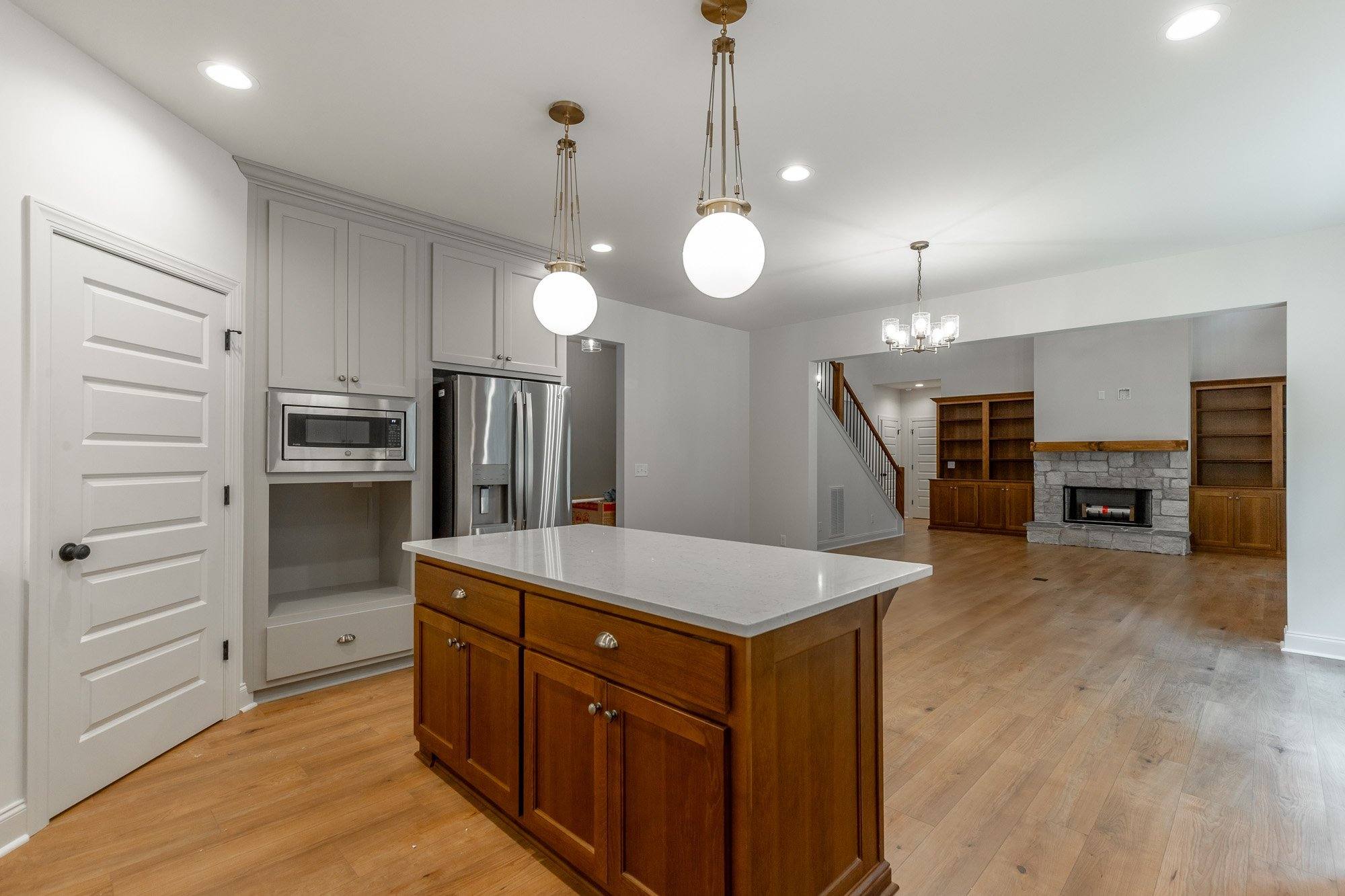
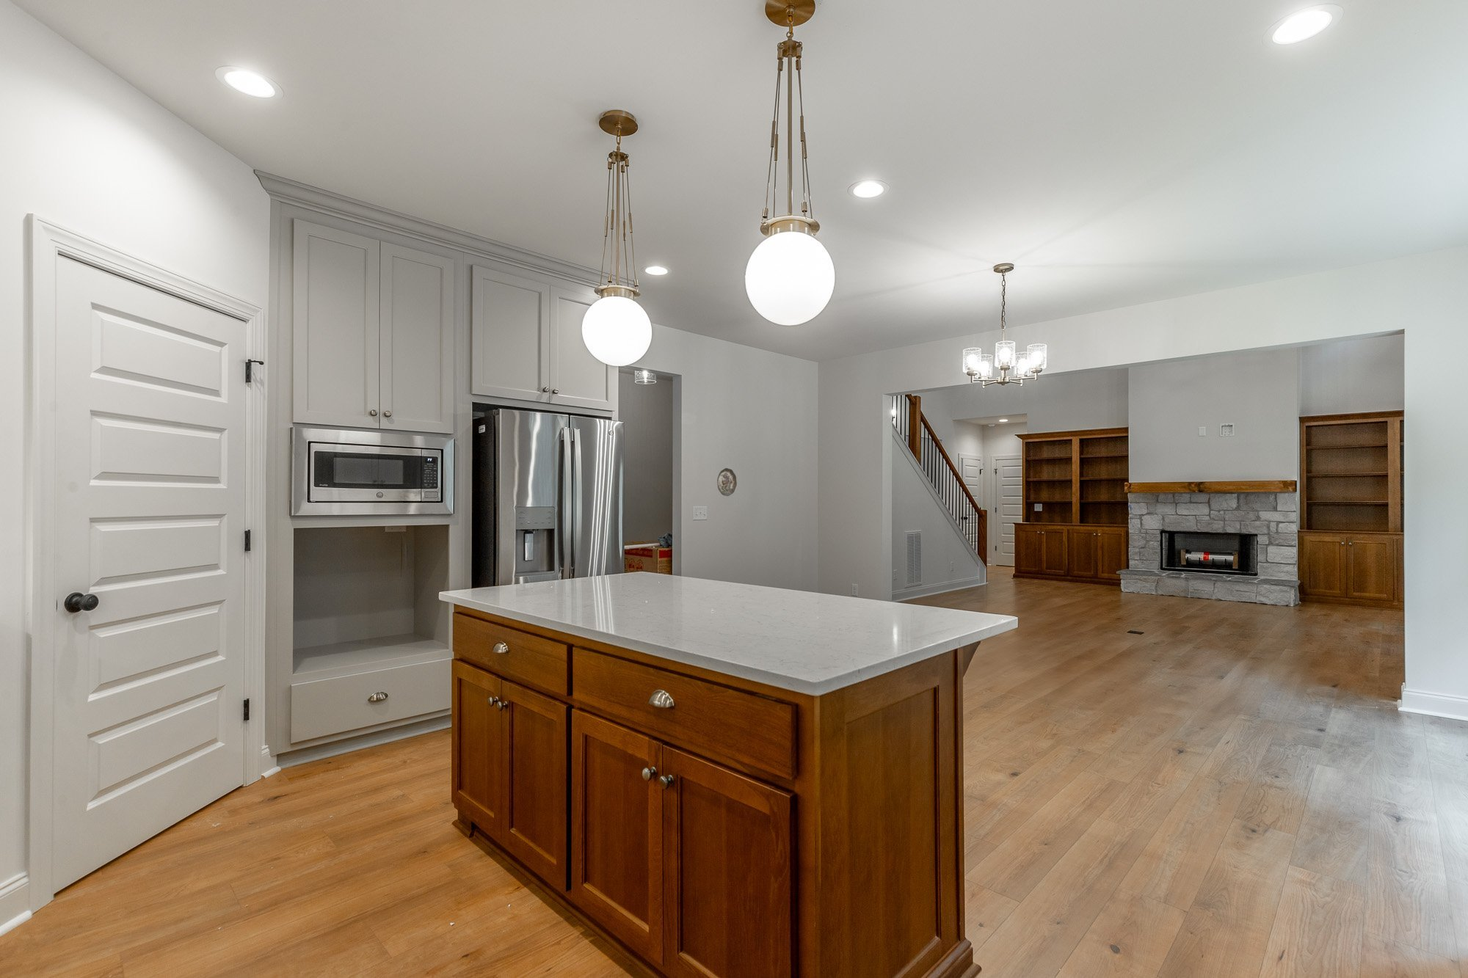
+ decorative plate [716,467,738,497]
